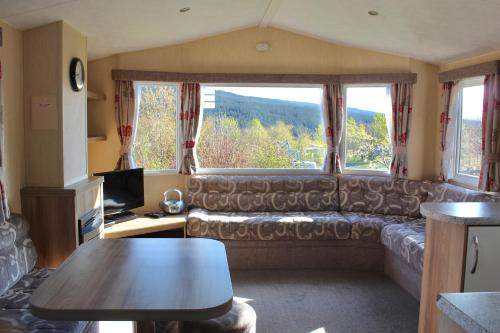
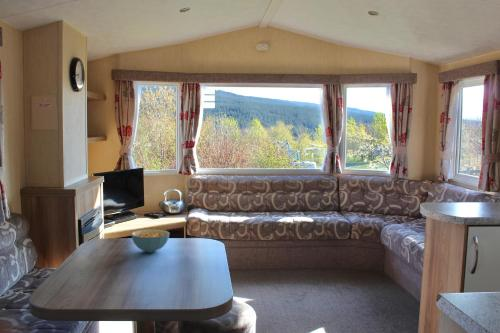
+ cereal bowl [130,228,170,254]
